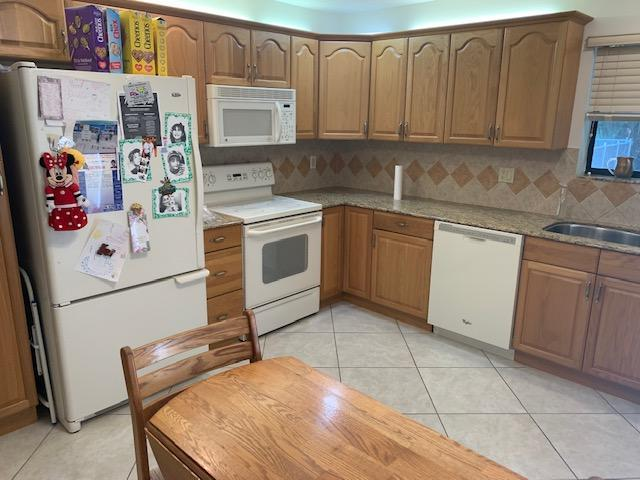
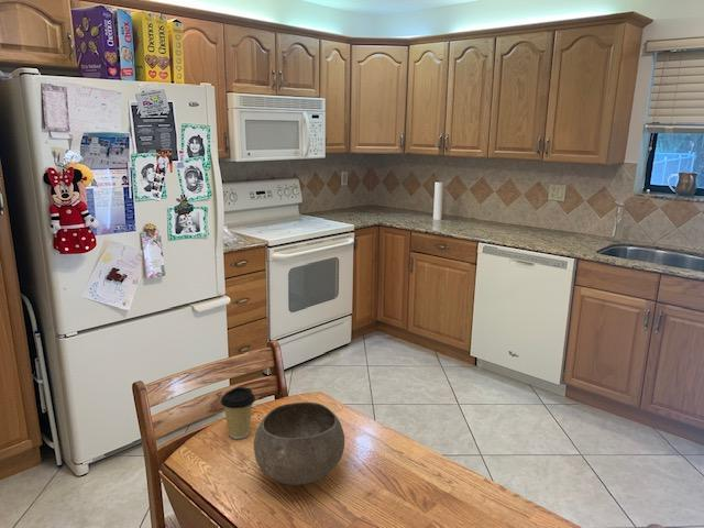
+ bowl [253,402,345,486]
+ coffee cup [220,386,256,440]
